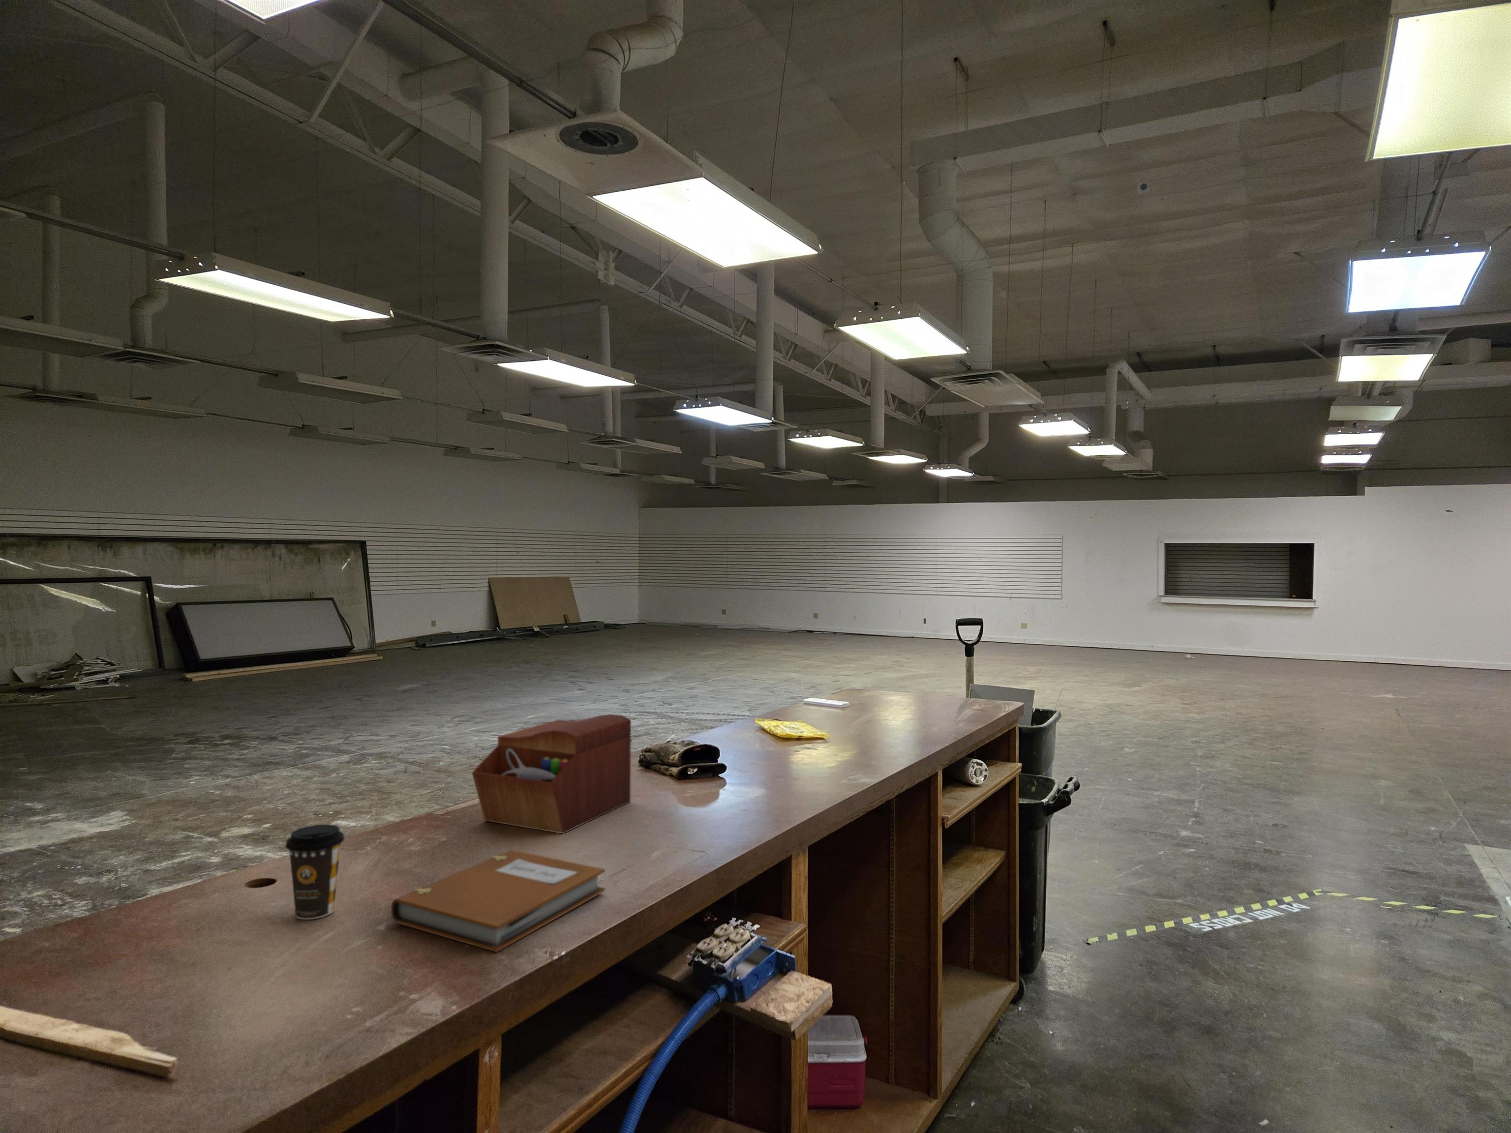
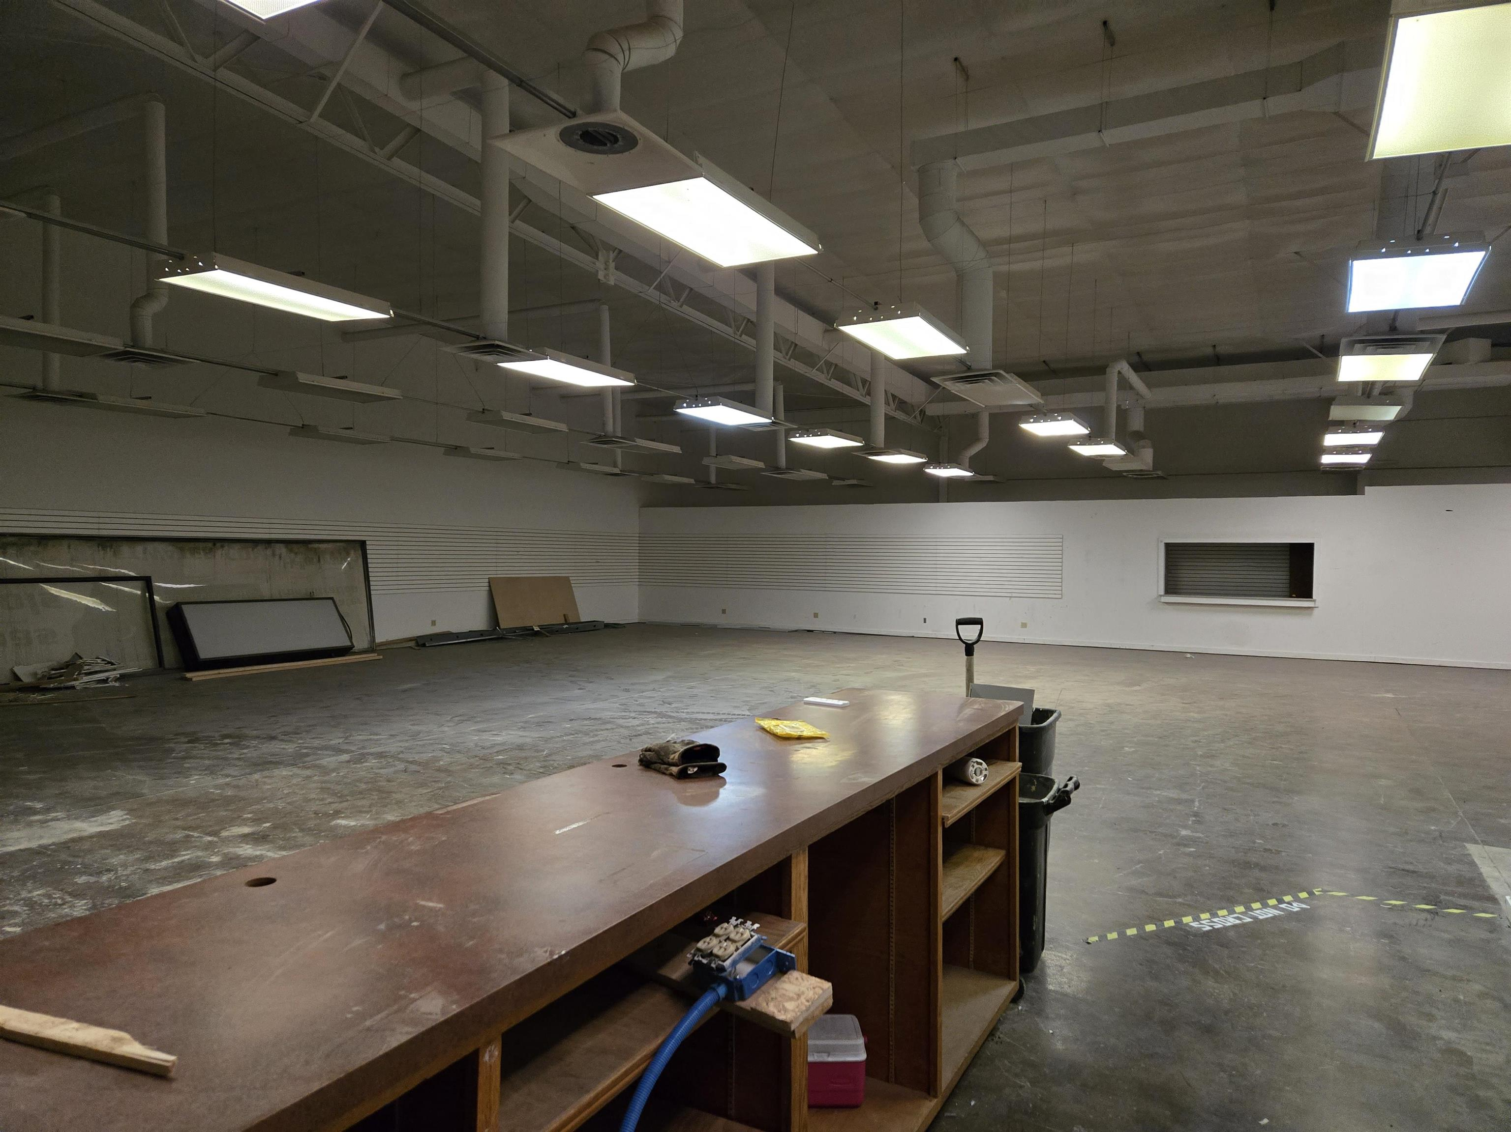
- smoke detector [1136,181,1152,195]
- sewing box [471,714,632,834]
- coffee cup [284,824,345,920]
- notebook [390,850,606,952]
